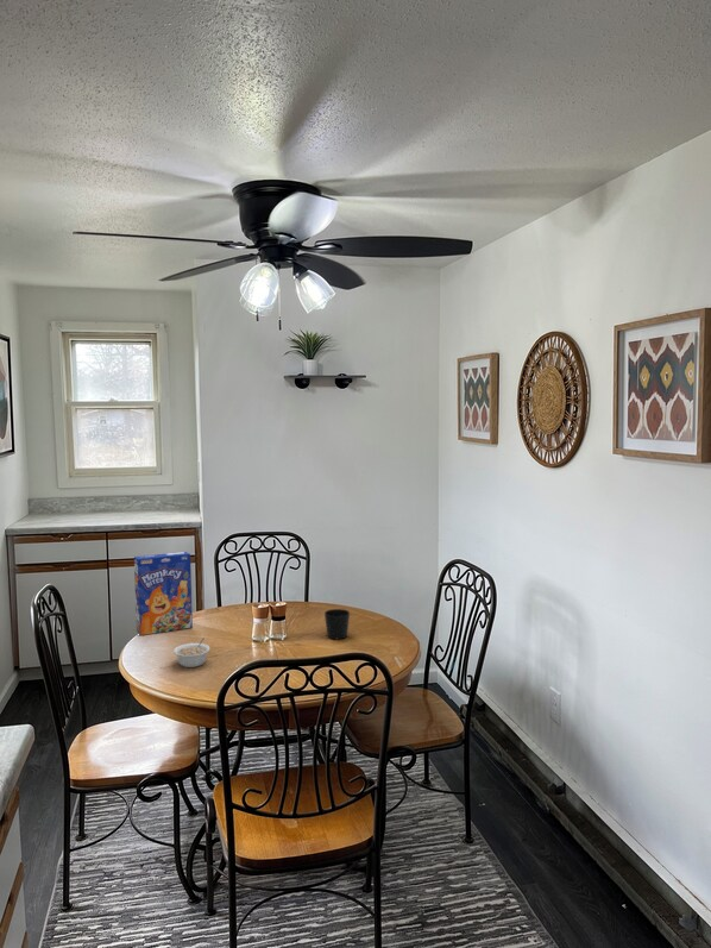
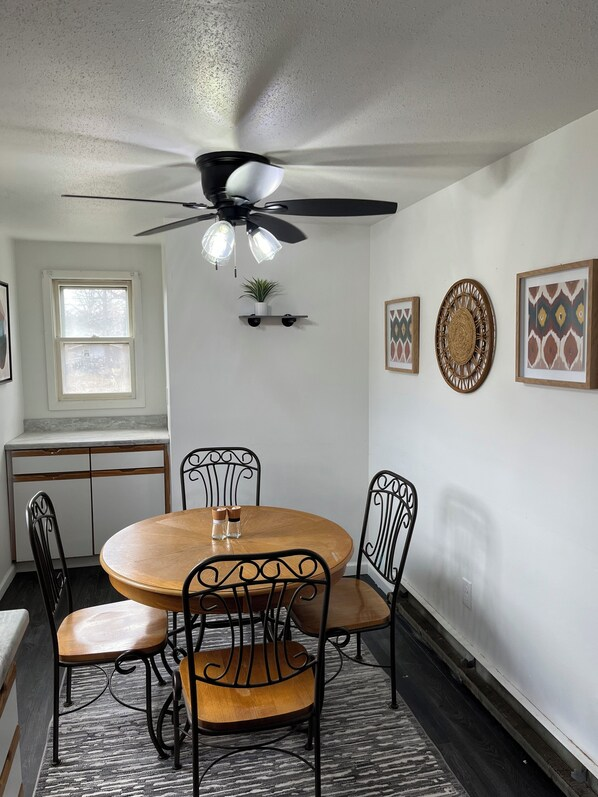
- cup [323,608,351,640]
- legume [172,638,212,668]
- cereal box [133,551,194,636]
